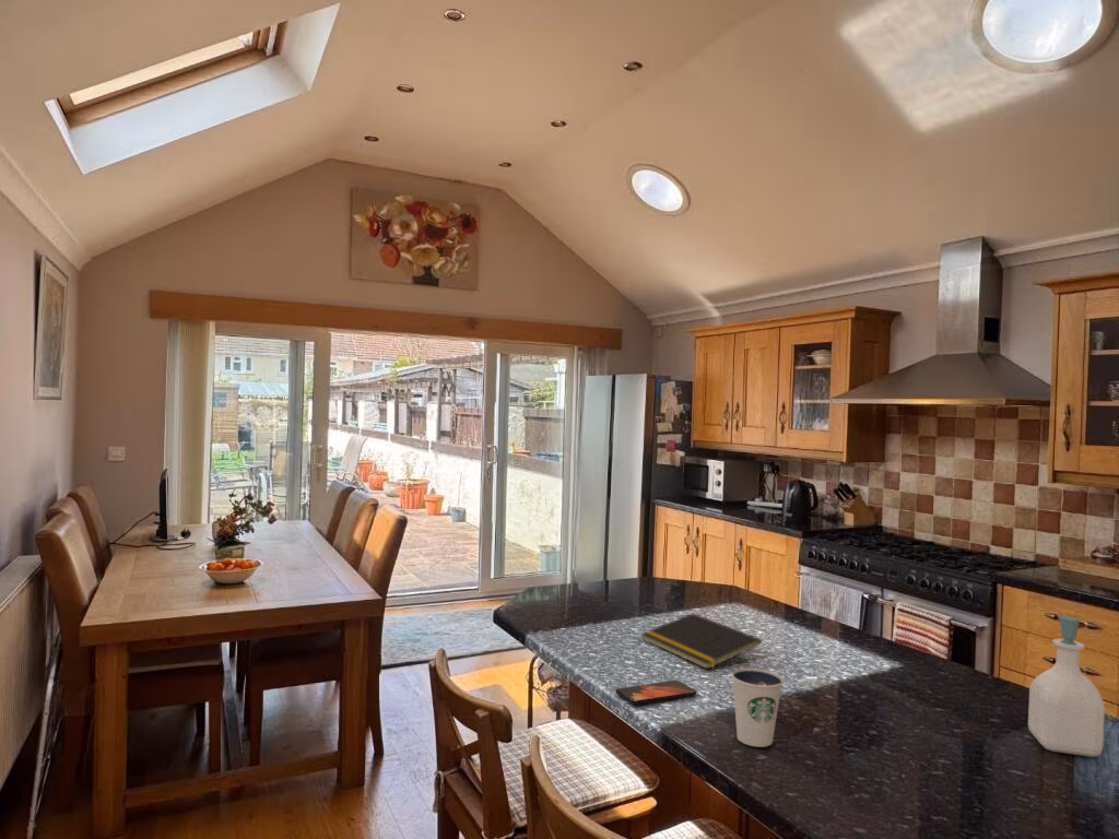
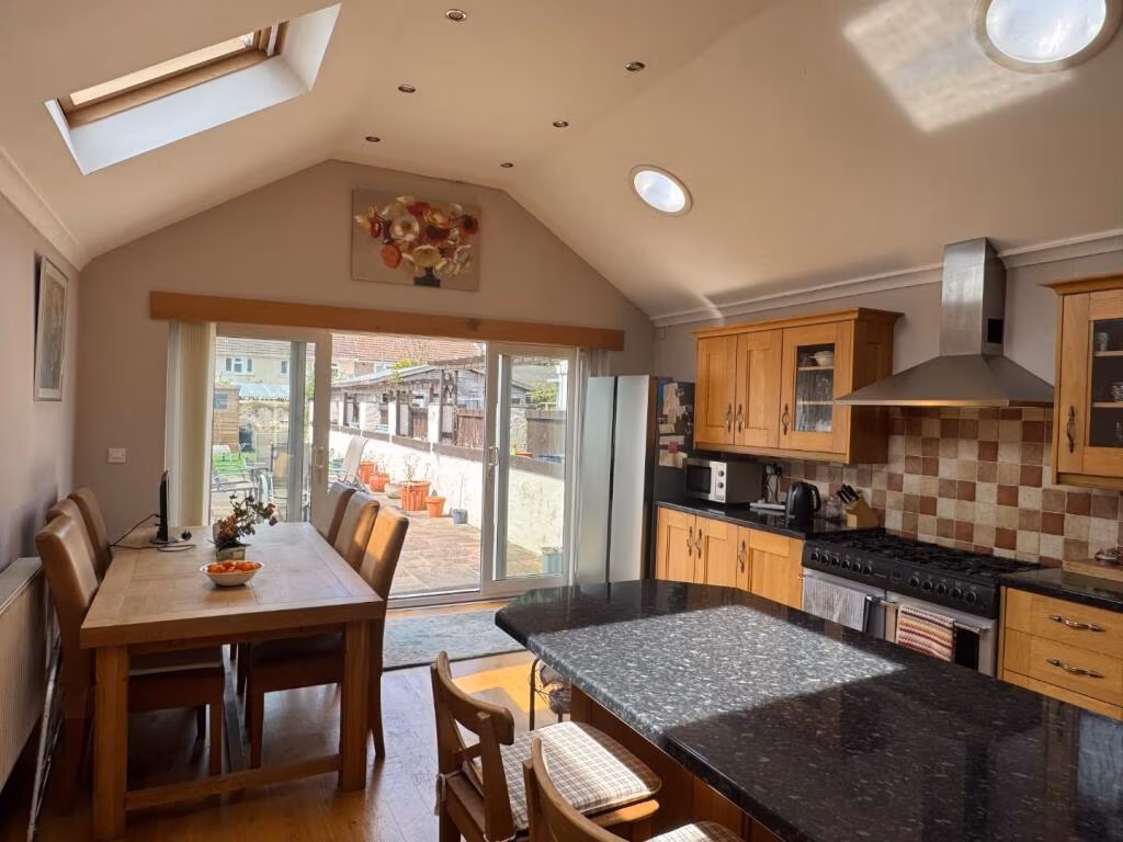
- notepad [640,612,763,670]
- dixie cup [730,667,785,748]
- smartphone [615,680,697,706]
- soap bottle [1027,615,1106,758]
